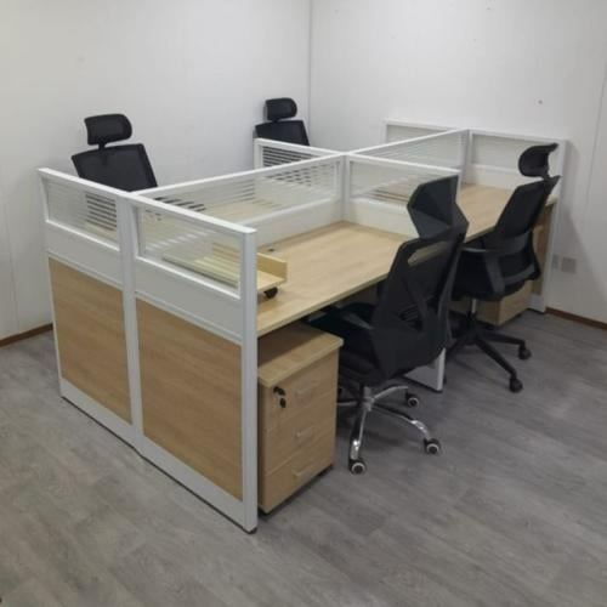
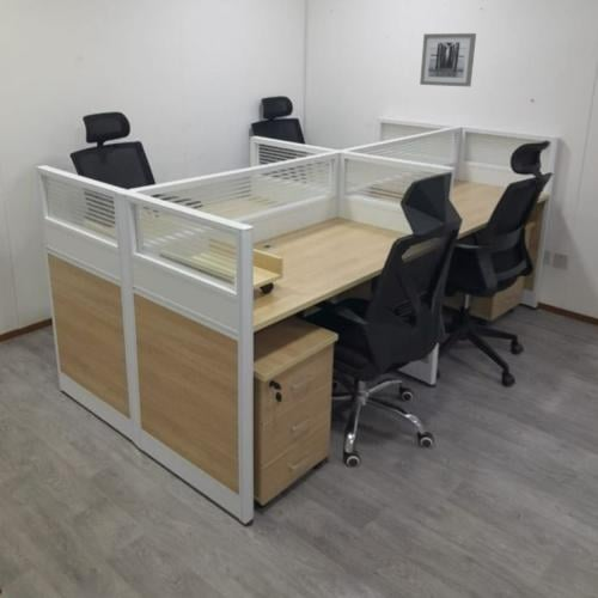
+ wall art [419,32,477,87]
